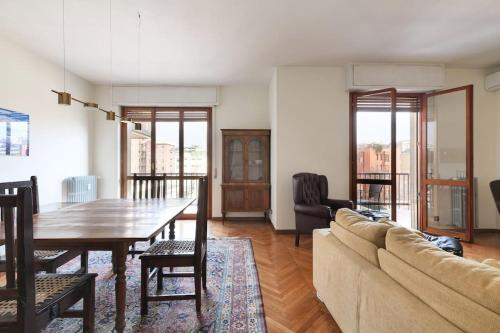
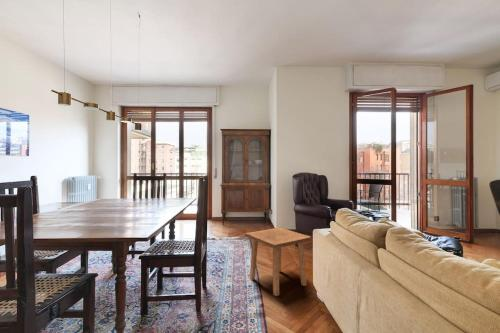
+ stool [244,227,313,297]
